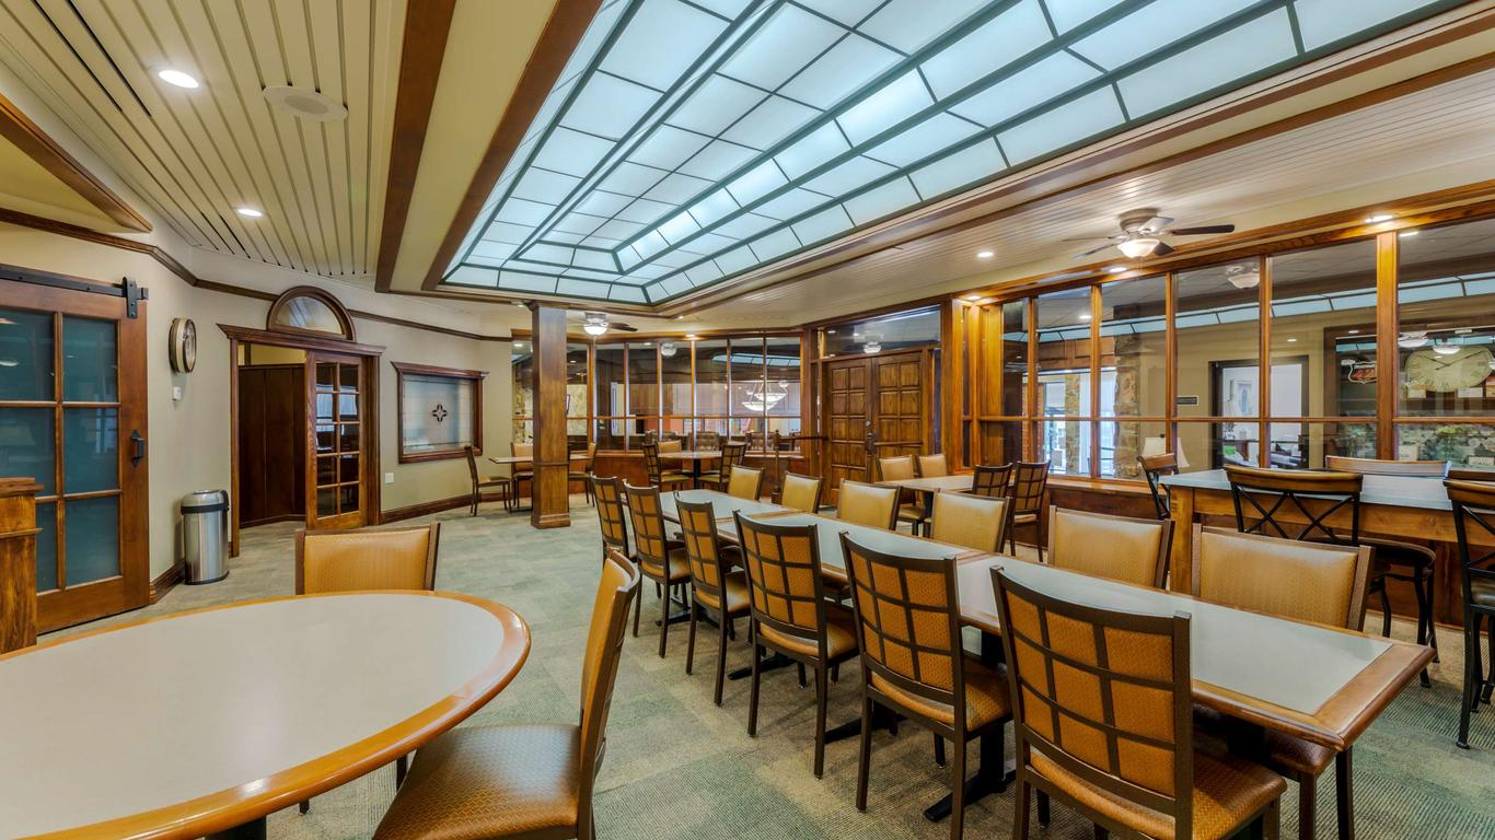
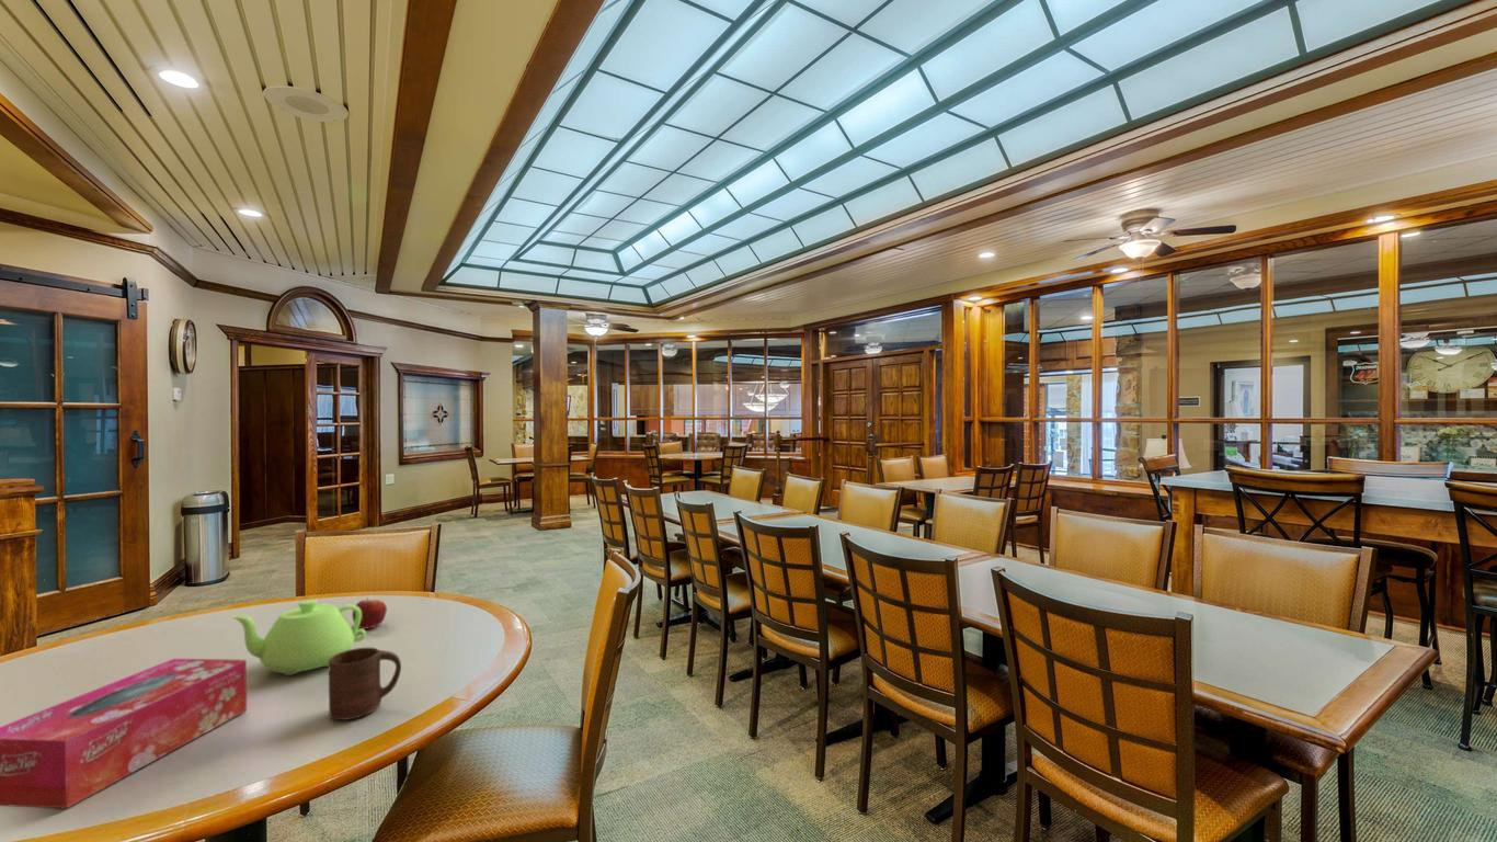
+ tissue box [0,658,248,809]
+ fruit [351,598,388,630]
+ teapot [230,599,367,676]
+ cup [328,647,402,721]
